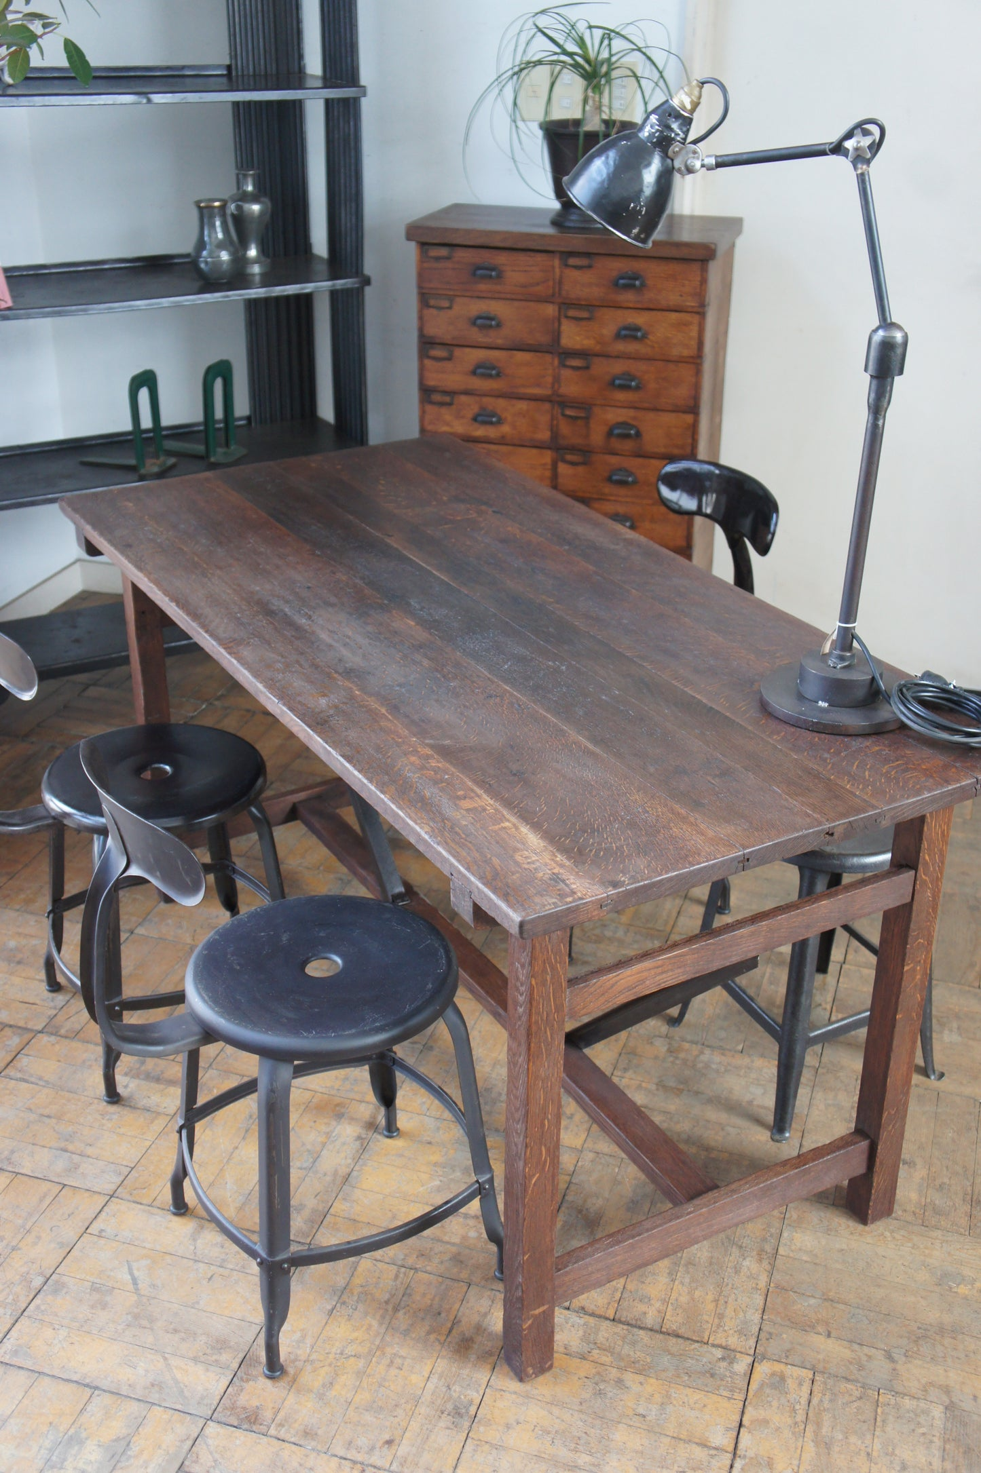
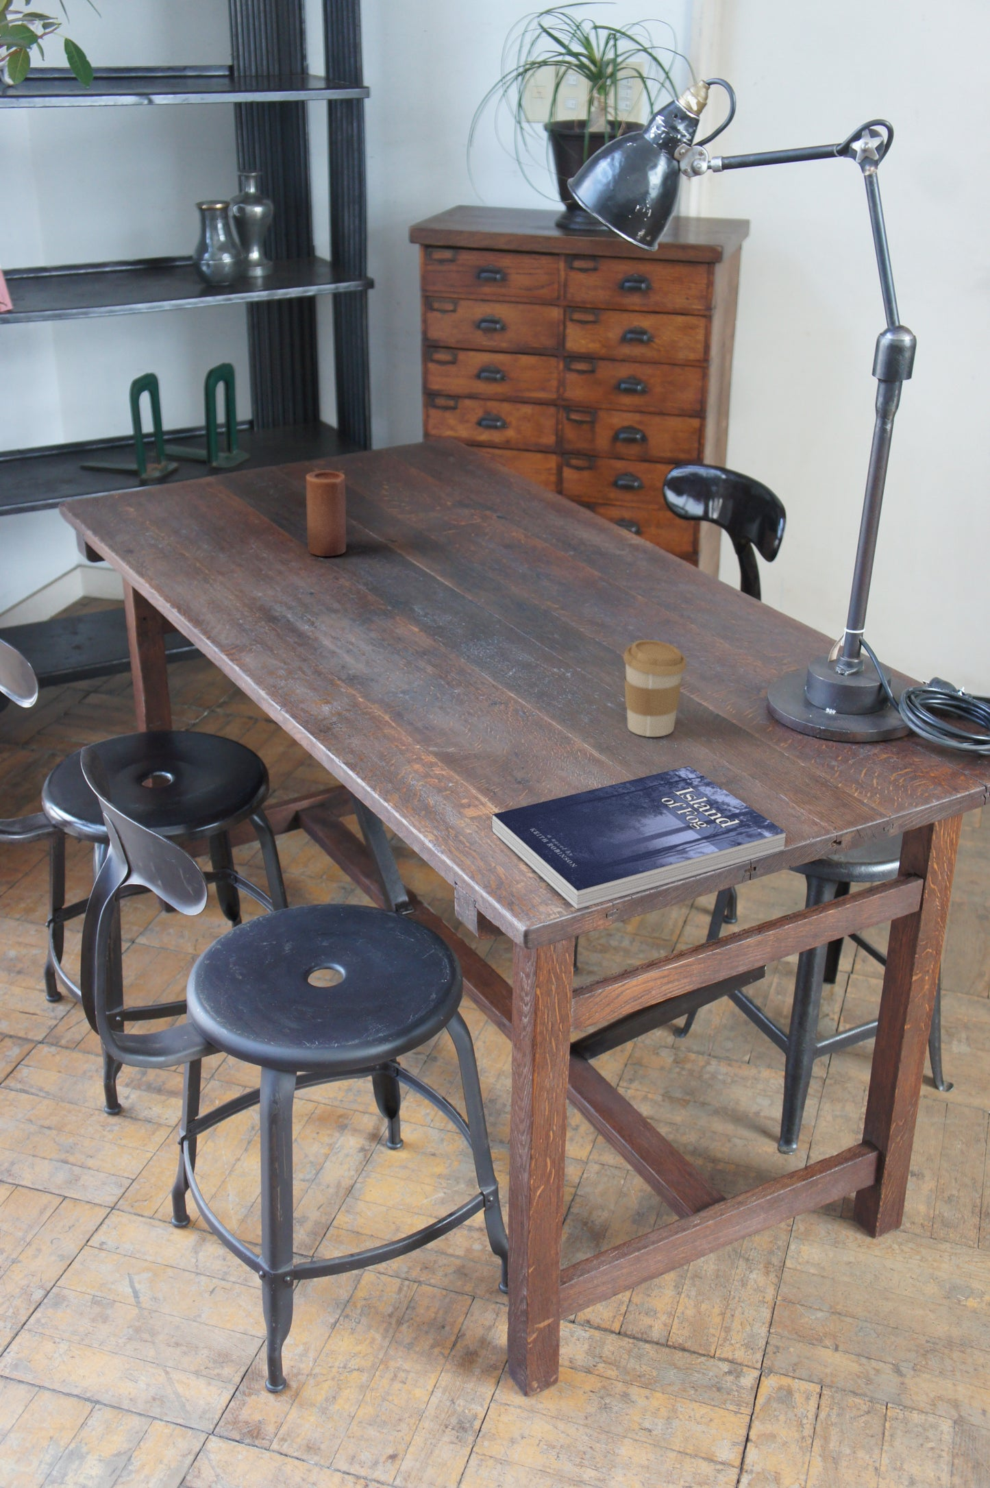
+ book [492,766,787,910]
+ coffee cup [623,639,687,737]
+ candle [306,470,347,557]
